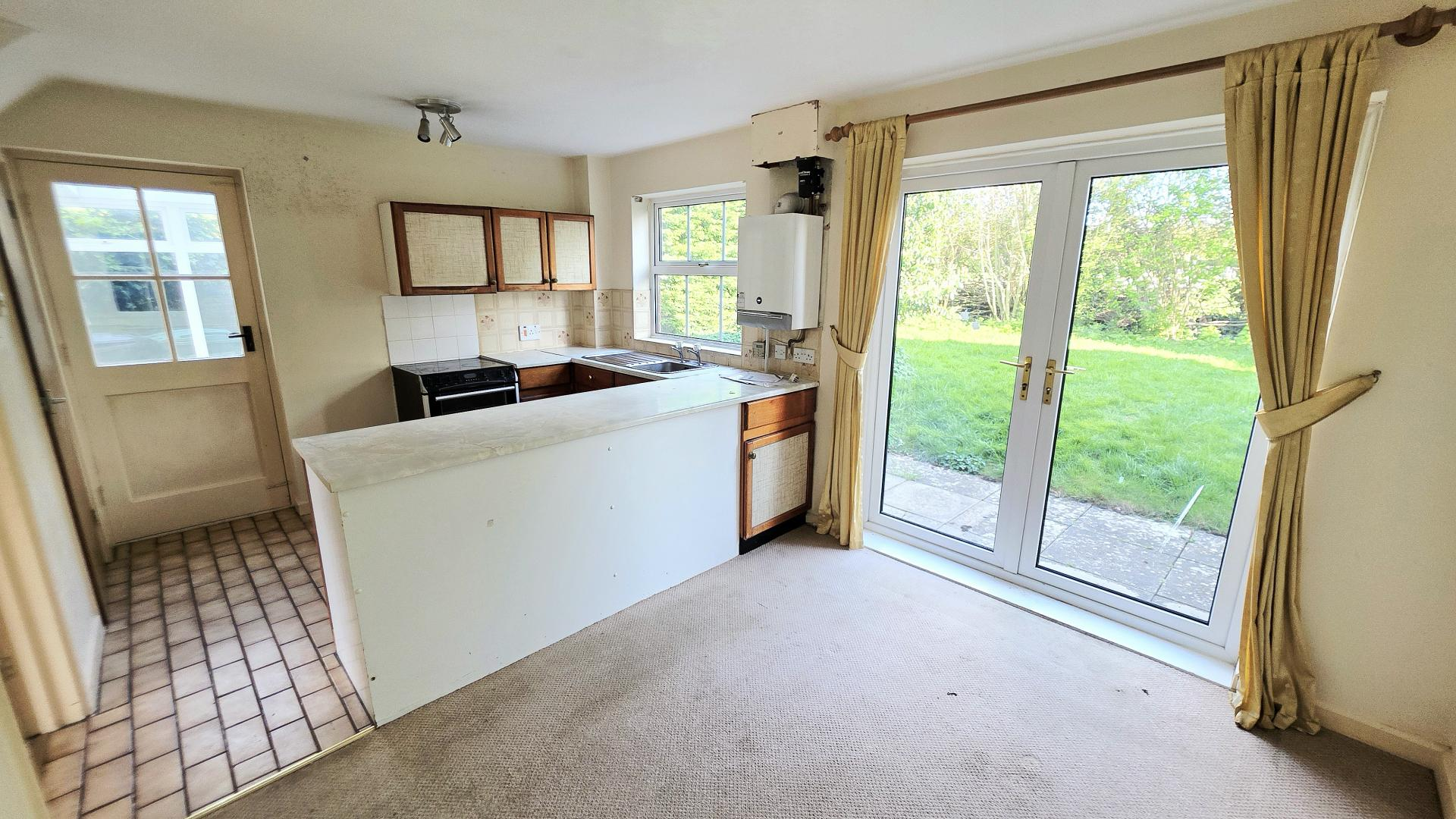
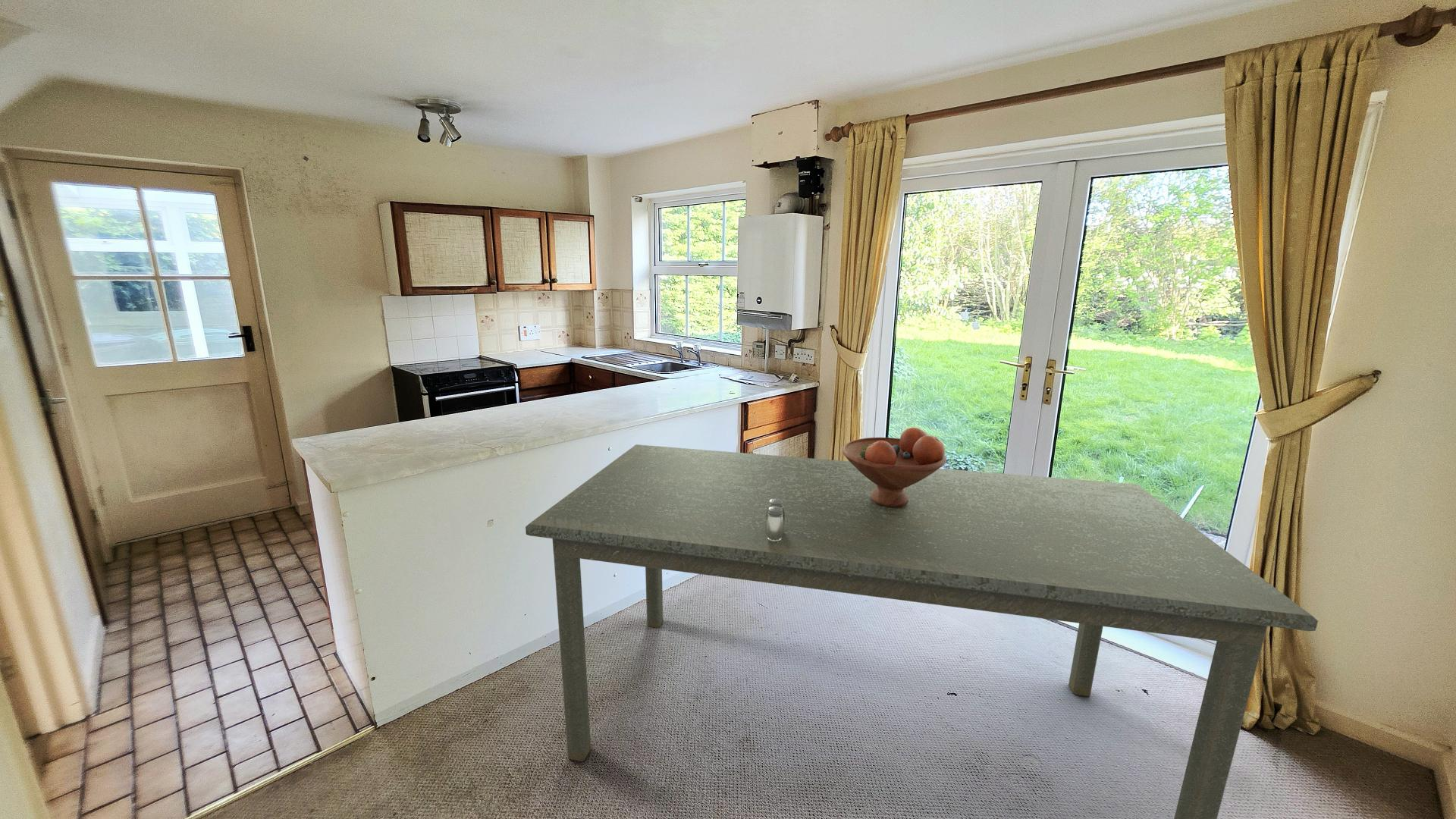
+ fruit bowl [842,427,947,507]
+ dining table [525,444,1319,819]
+ salt and pepper shaker [765,499,785,541]
